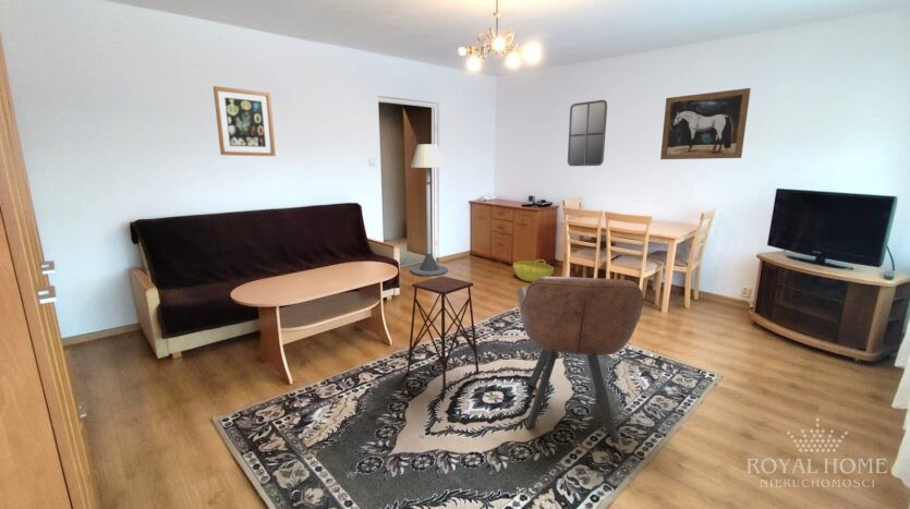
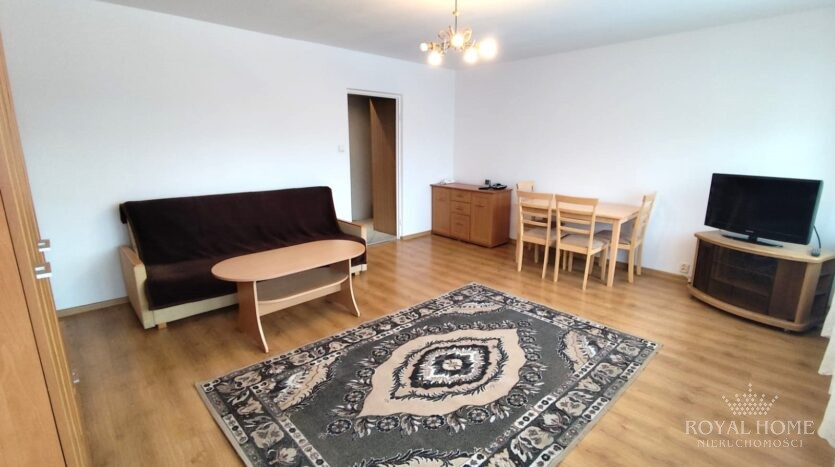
- home mirror [567,99,608,167]
- side table [405,275,480,392]
- armchair [515,276,644,439]
- floor lamp [410,143,449,277]
- wall art [213,85,277,157]
- wall art [659,87,752,160]
- basket [512,258,555,283]
